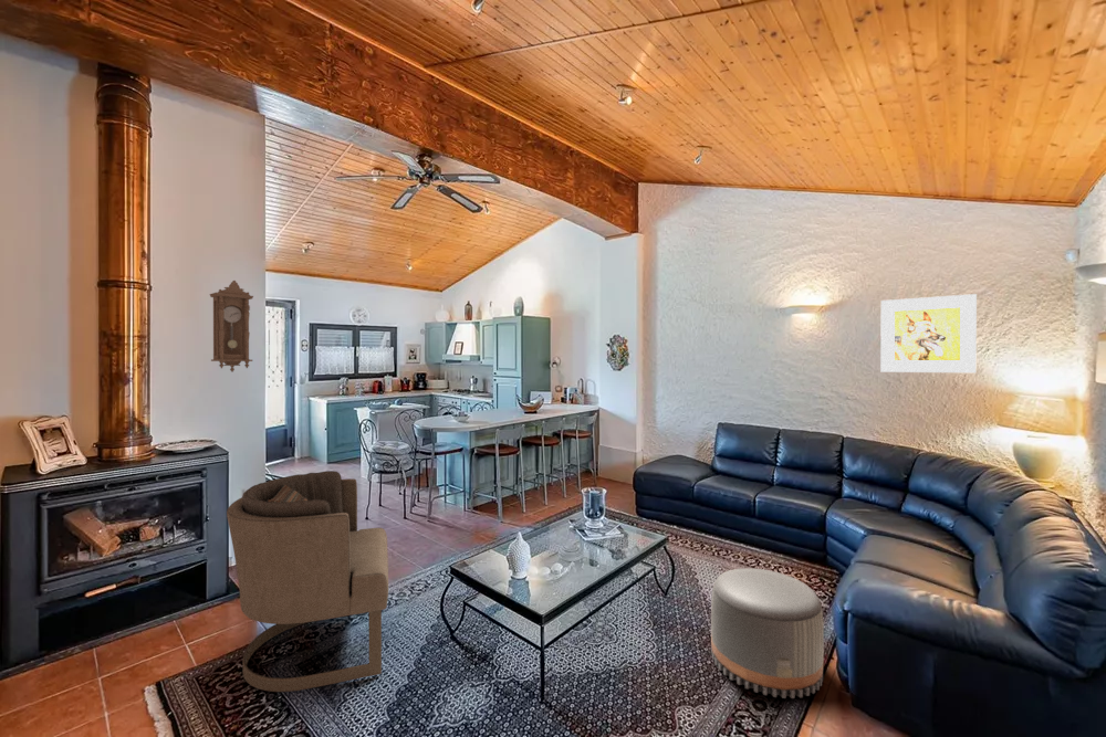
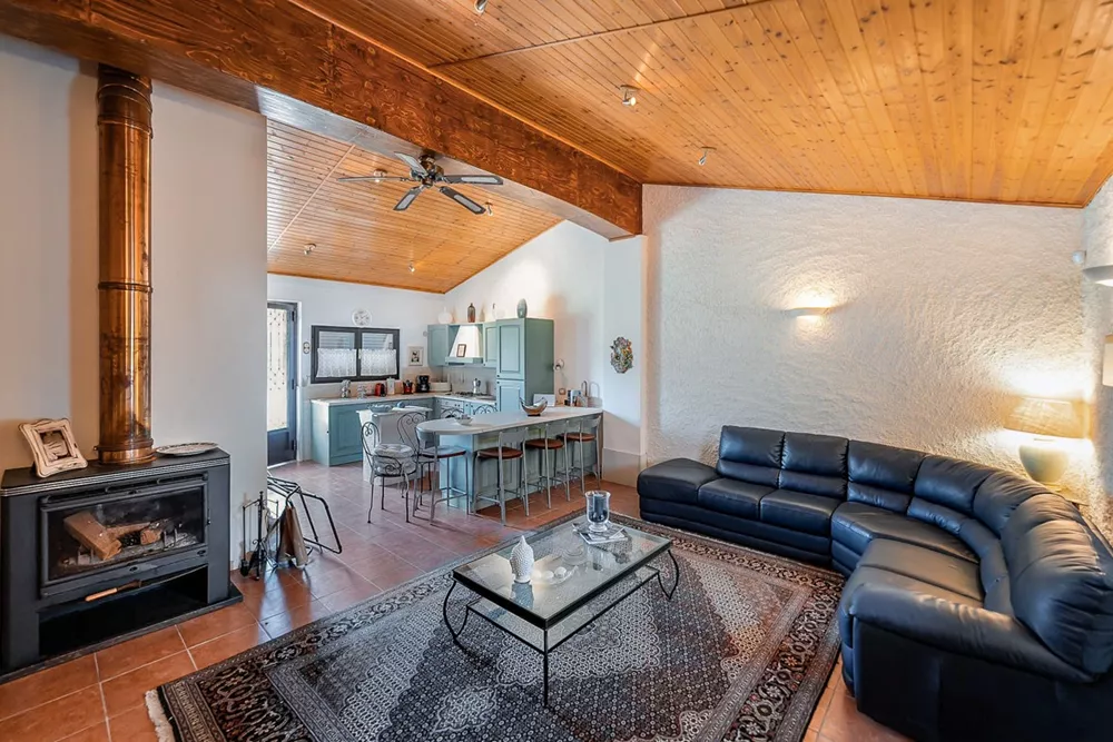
- armchair [226,470,389,693]
- pouf [710,567,825,699]
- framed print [879,293,978,373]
- pendulum clock [208,280,254,373]
